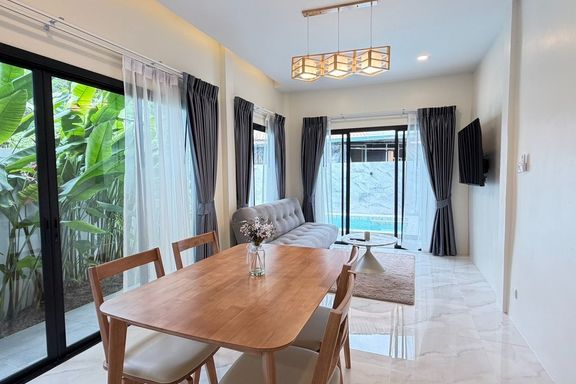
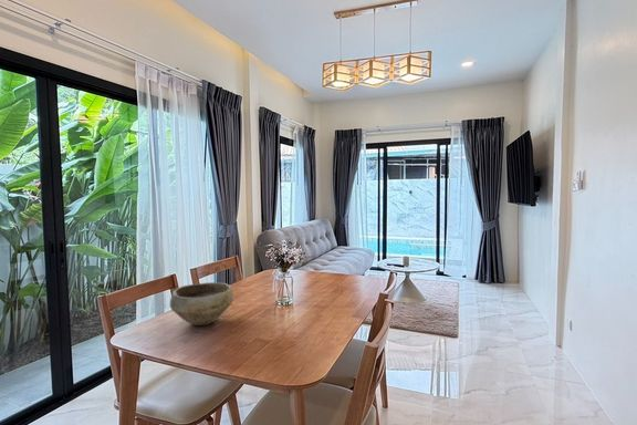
+ bowl [168,281,234,326]
